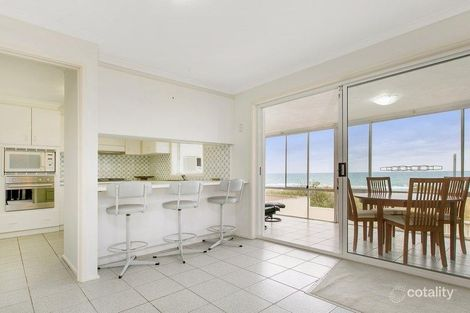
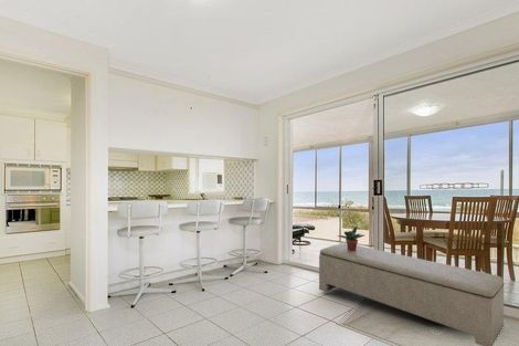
+ potted plant [337,226,366,251]
+ bench [318,242,506,346]
